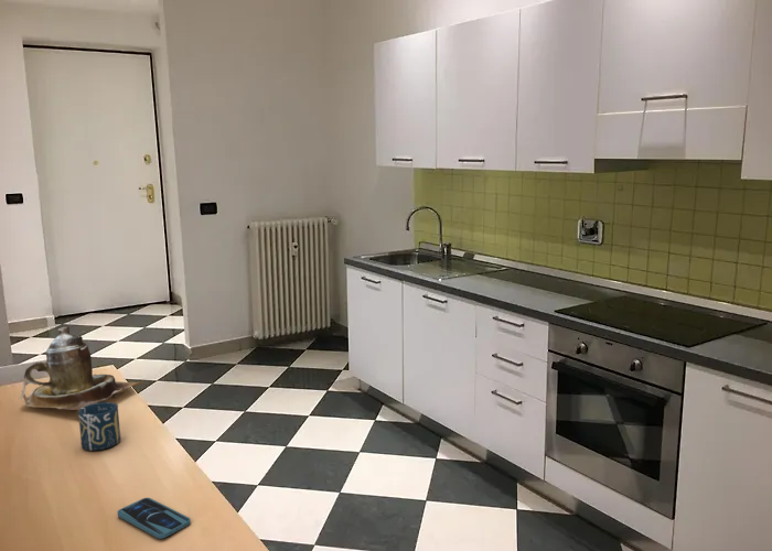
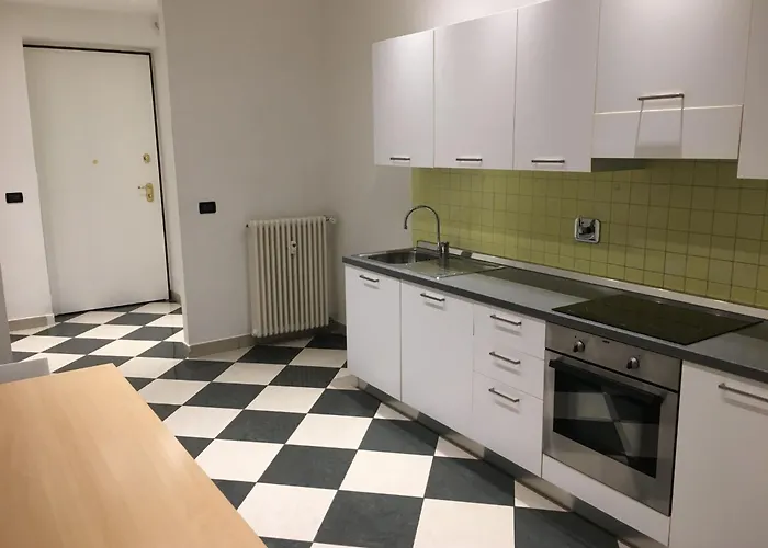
- cup [77,401,121,452]
- smartphone [116,497,192,540]
- teapot [19,326,146,411]
